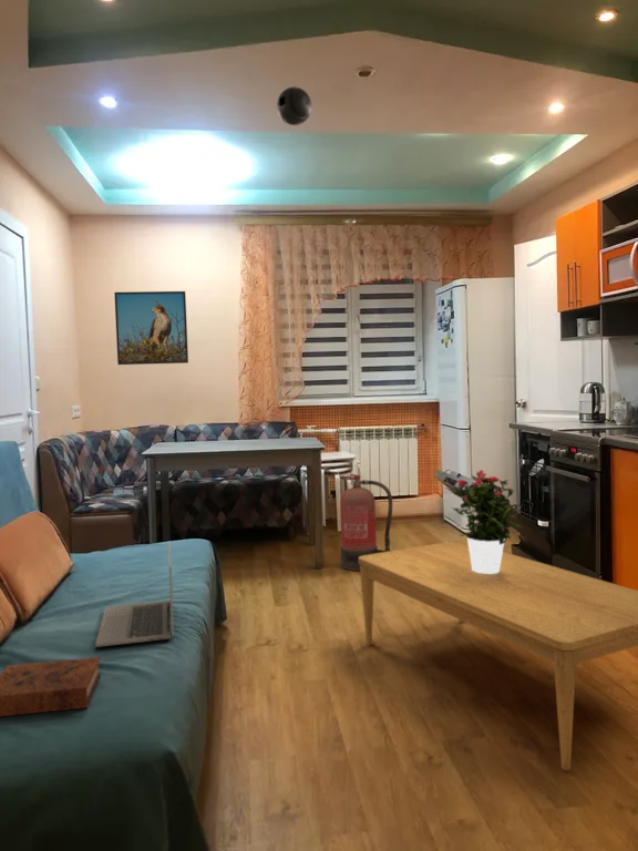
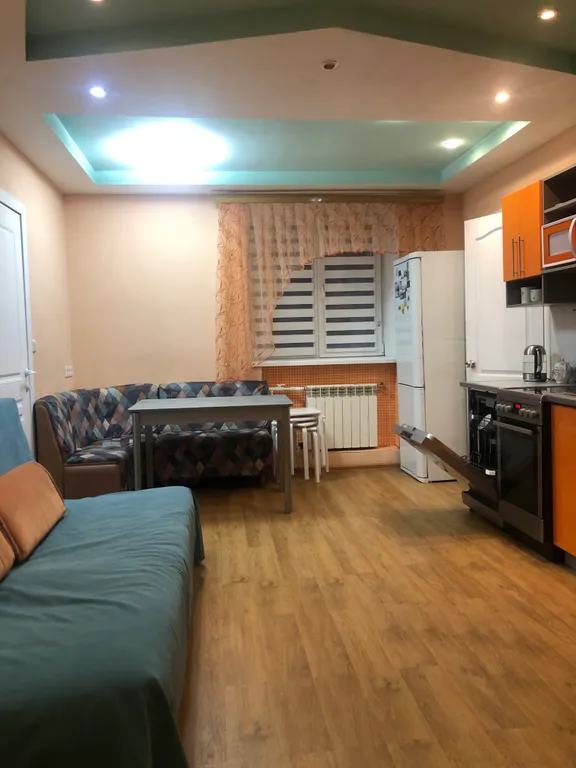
- coffee table [359,540,638,771]
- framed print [113,290,189,366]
- laptop [94,540,175,648]
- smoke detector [276,85,312,126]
- book [0,656,102,718]
- fire extinguisher [339,472,393,572]
- potted flower [444,469,524,574]
